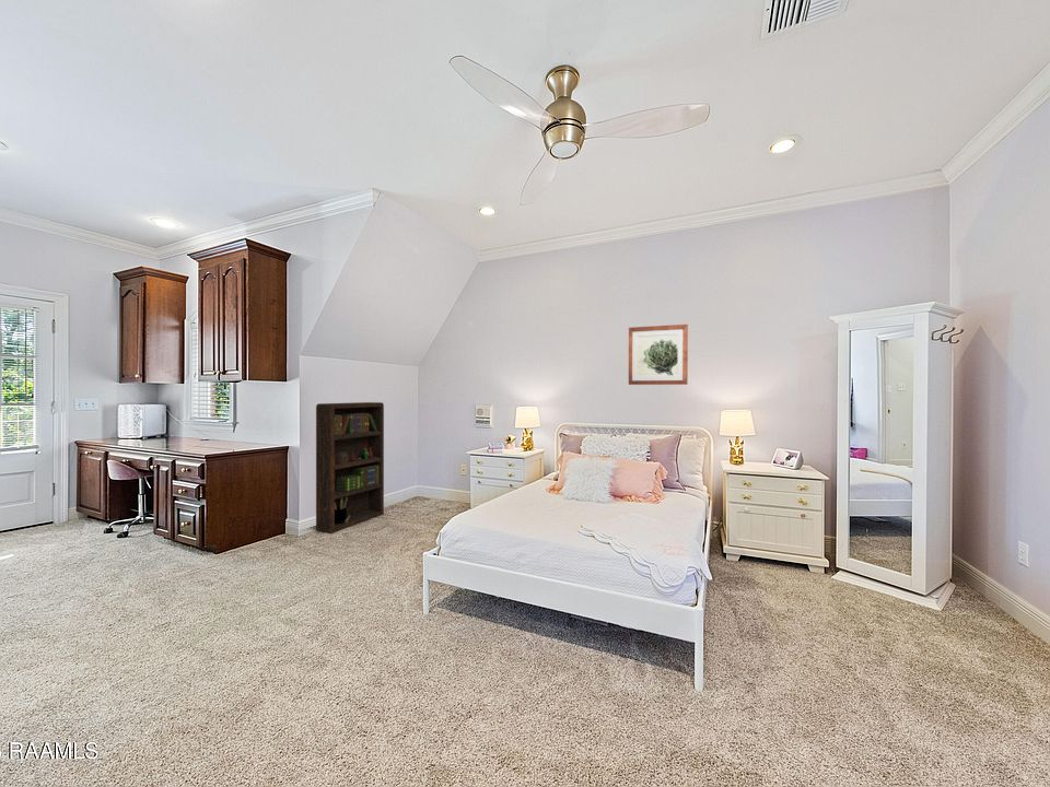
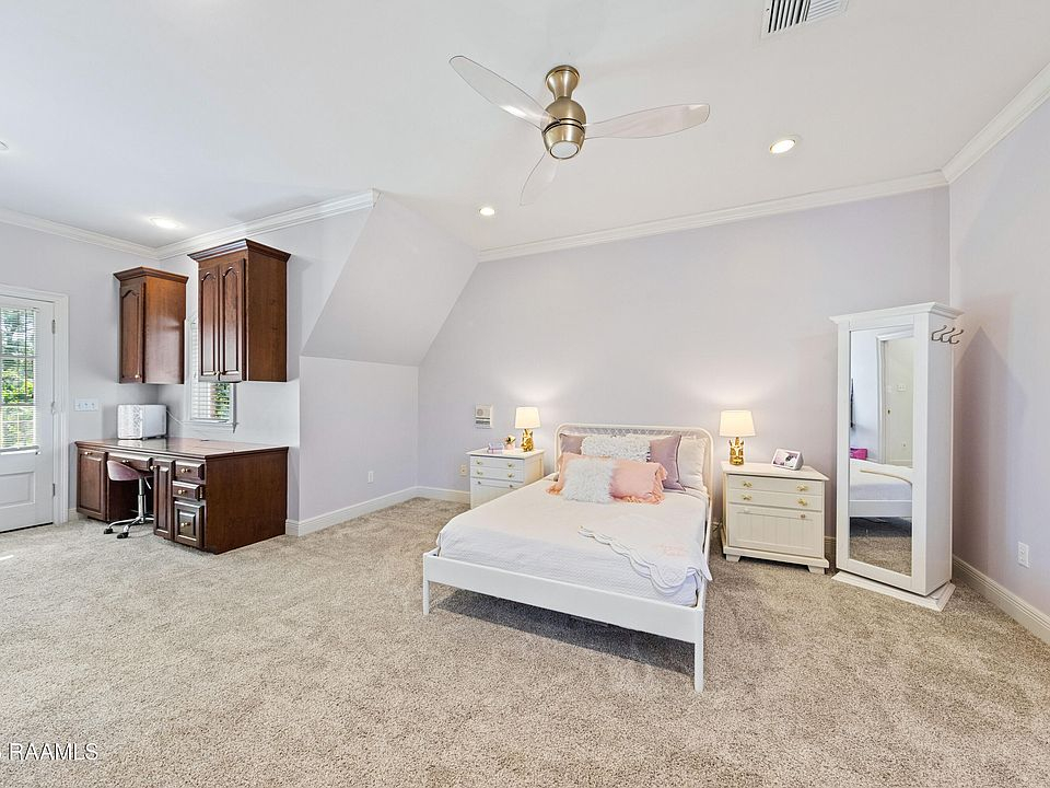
- bookcase [315,401,385,535]
- wall art [628,324,689,386]
